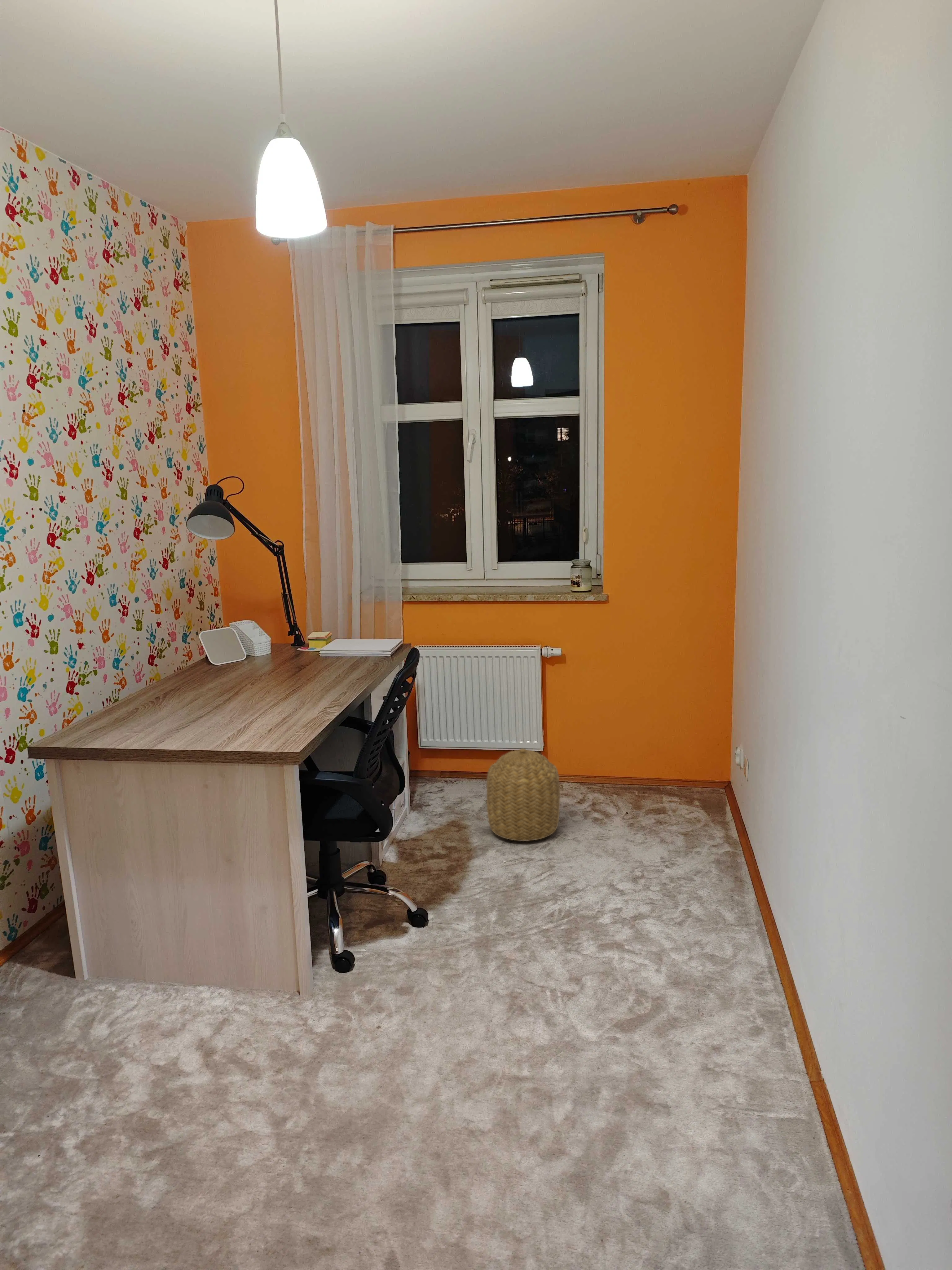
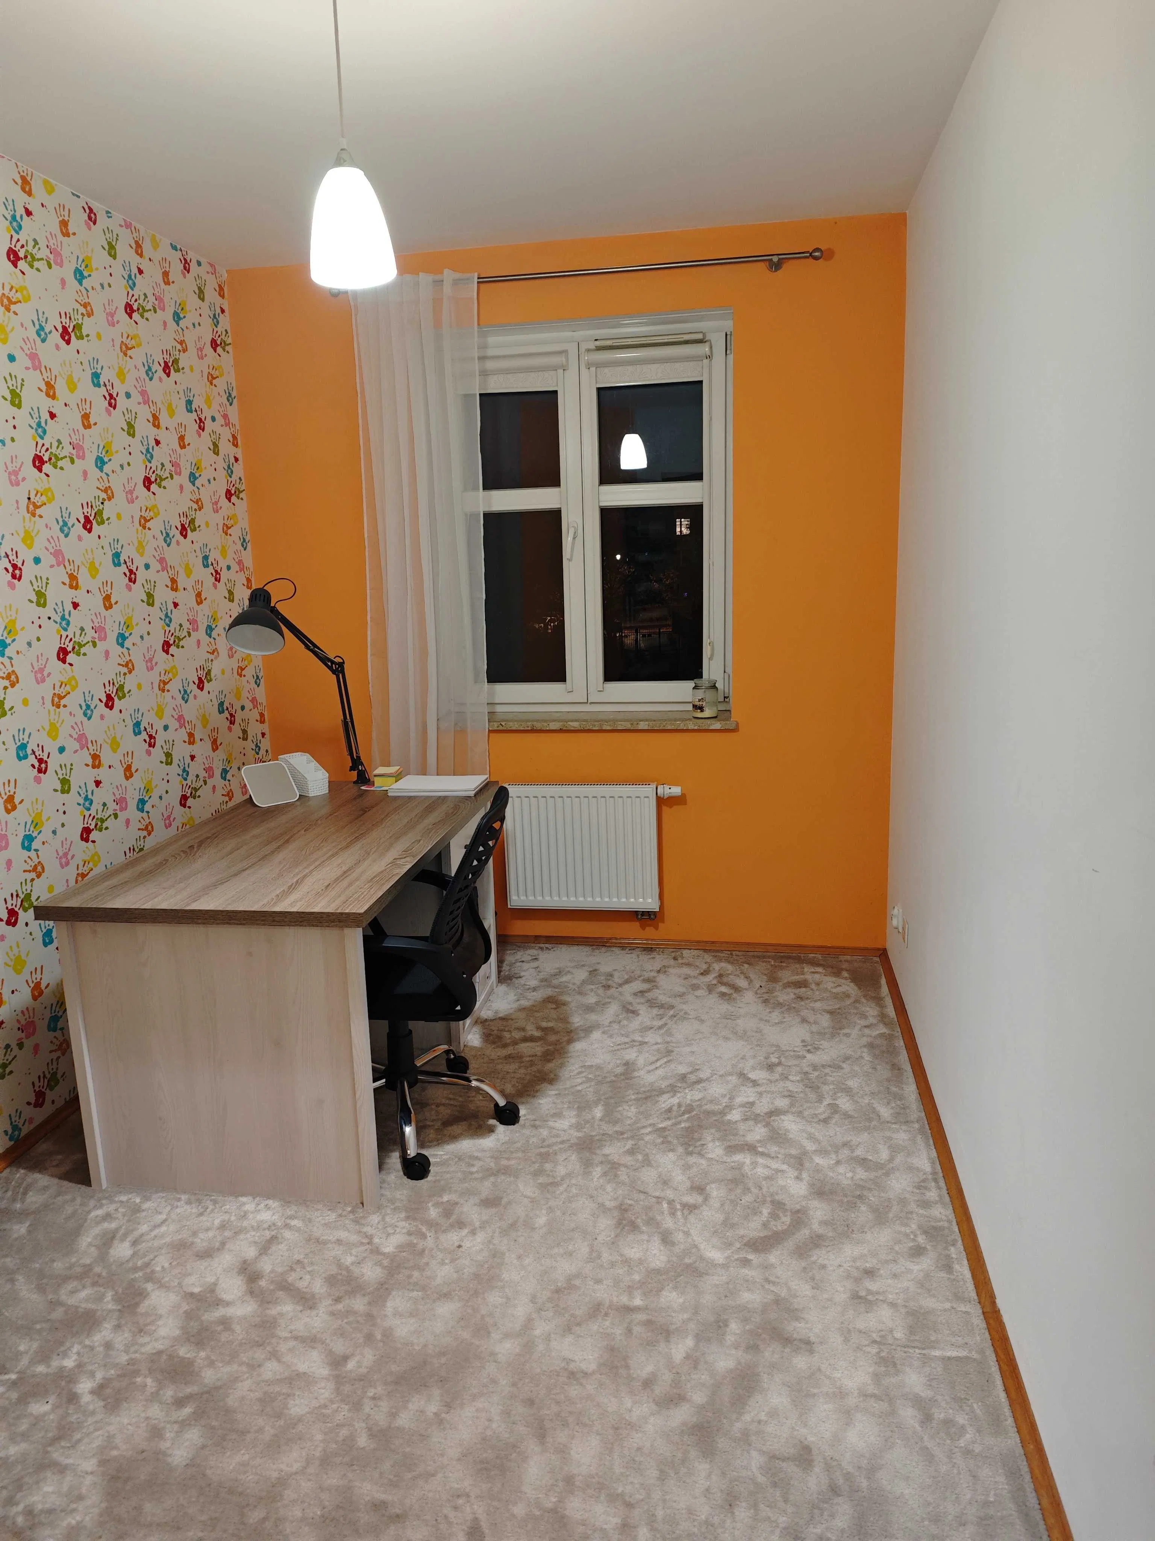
- basket [486,748,560,841]
